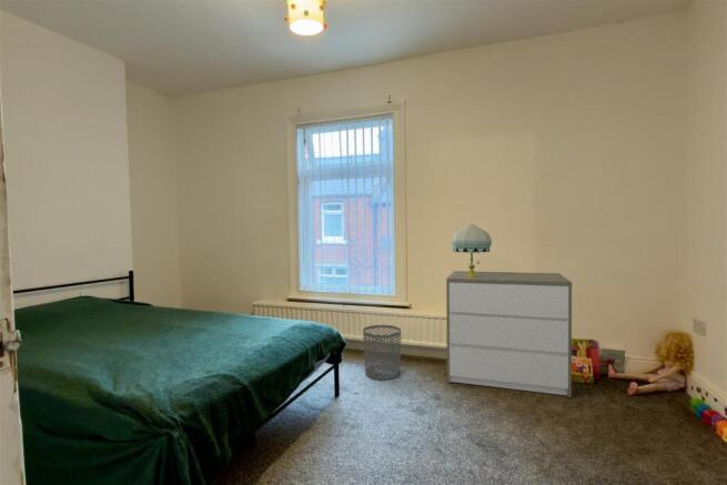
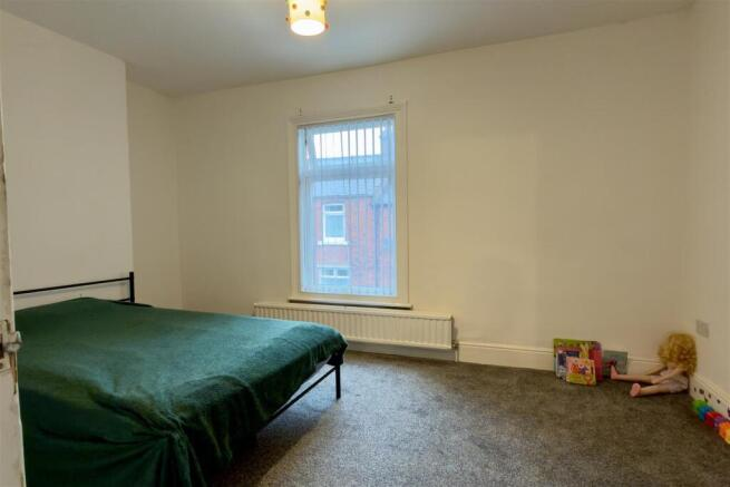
- waste bin [362,324,402,381]
- table lamp [451,223,493,277]
- dresser [445,270,573,398]
